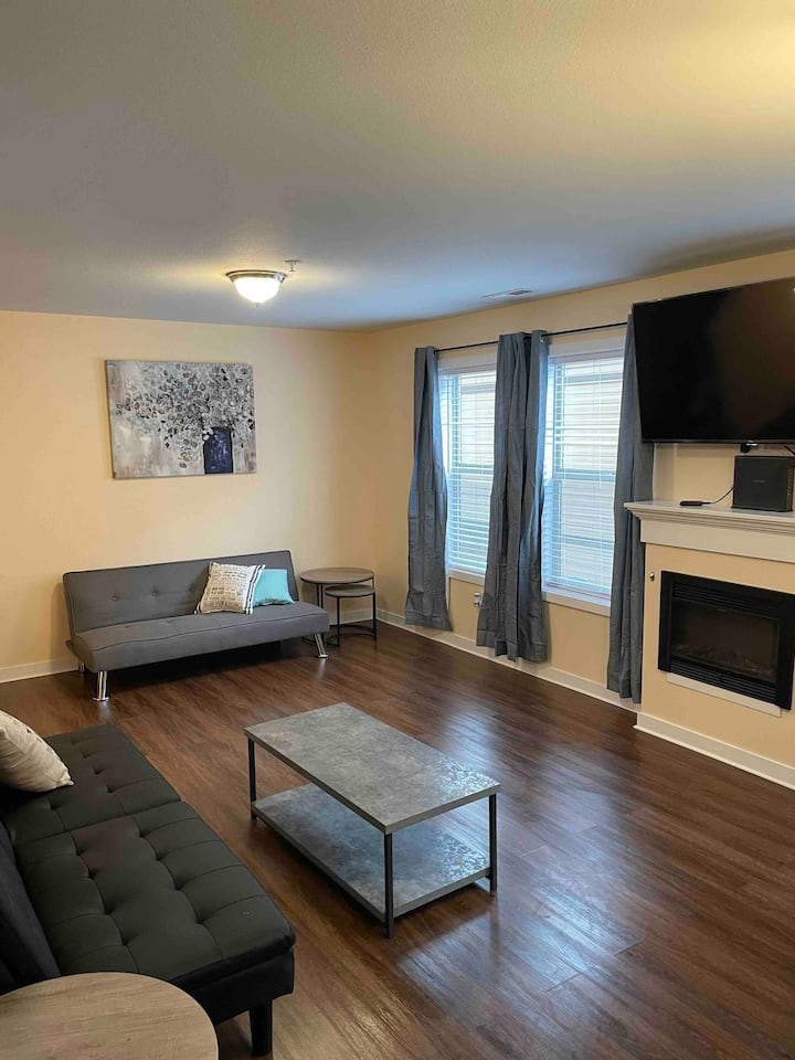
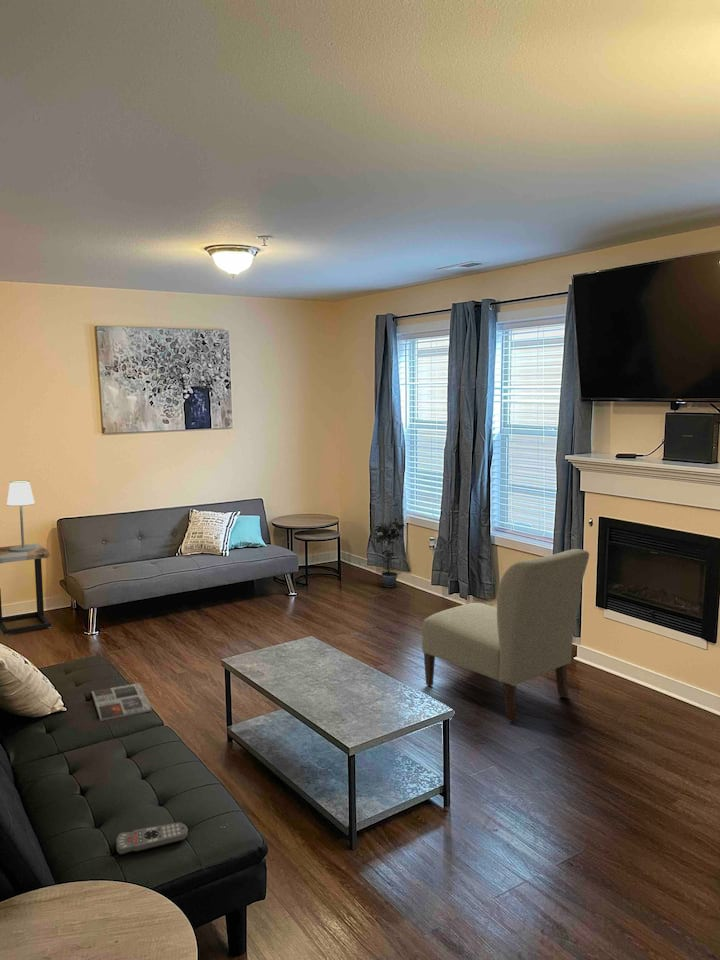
+ side table [0,543,52,636]
+ potted plant [372,517,406,589]
+ chair [421,548,590,724]
+ magazine [90,682,153,722]
+ table lamp [6,480,36,552]
+ remote control [115,822,189,856]
